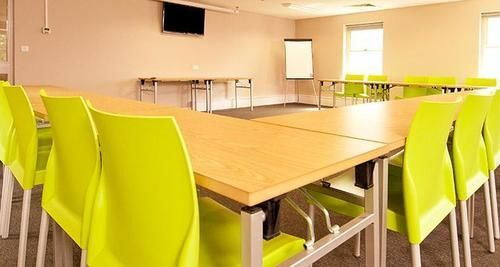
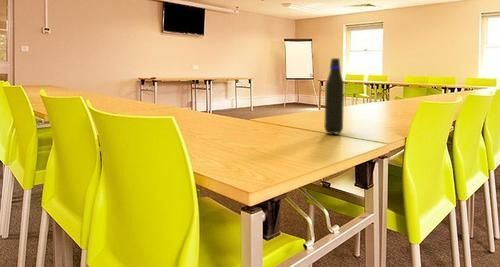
+ water bottle [323,57,345,135]
